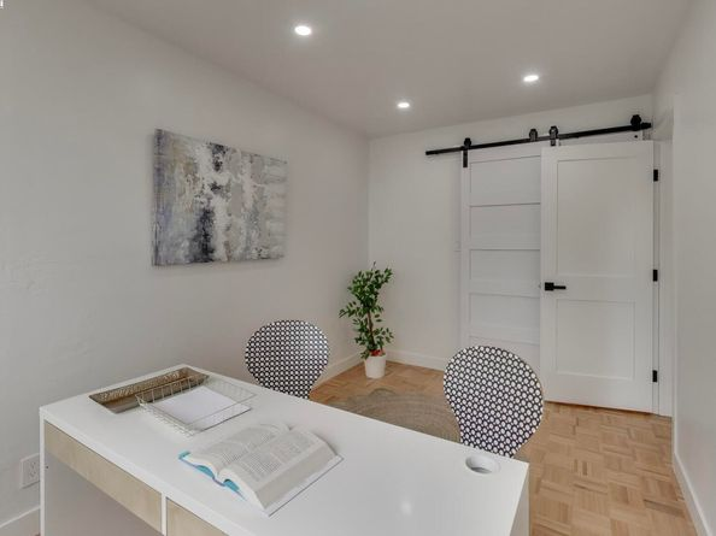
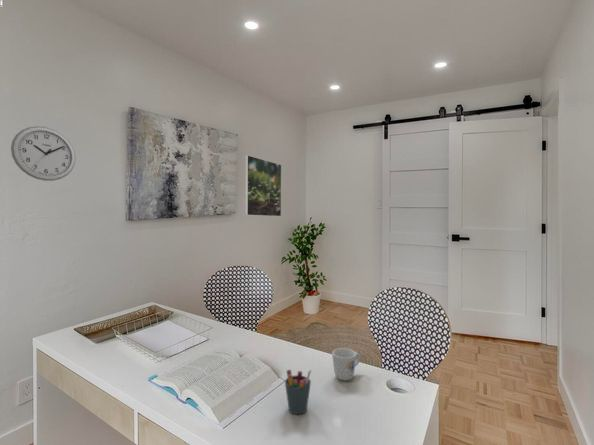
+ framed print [244,154,282,218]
+ wall clock [10,125,77,182]
+ mug [331,347,361,381]
+ pen holder [284,369,312,415]
